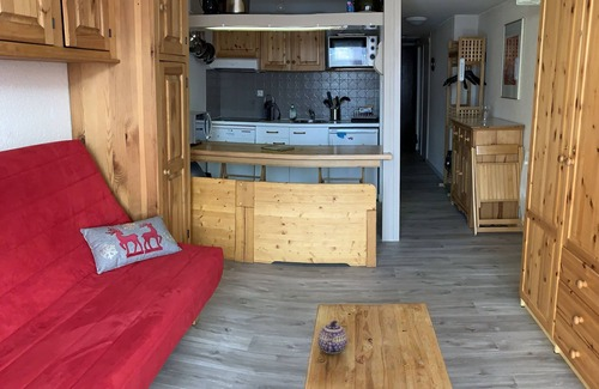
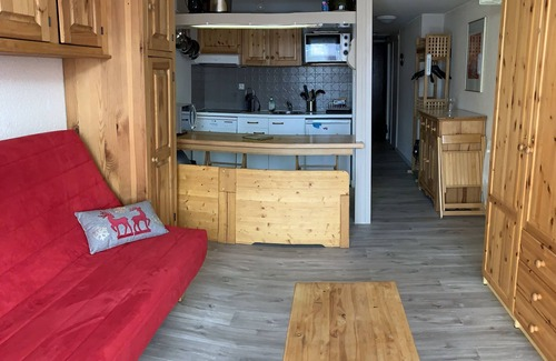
- teapot [317,320,349,355]
